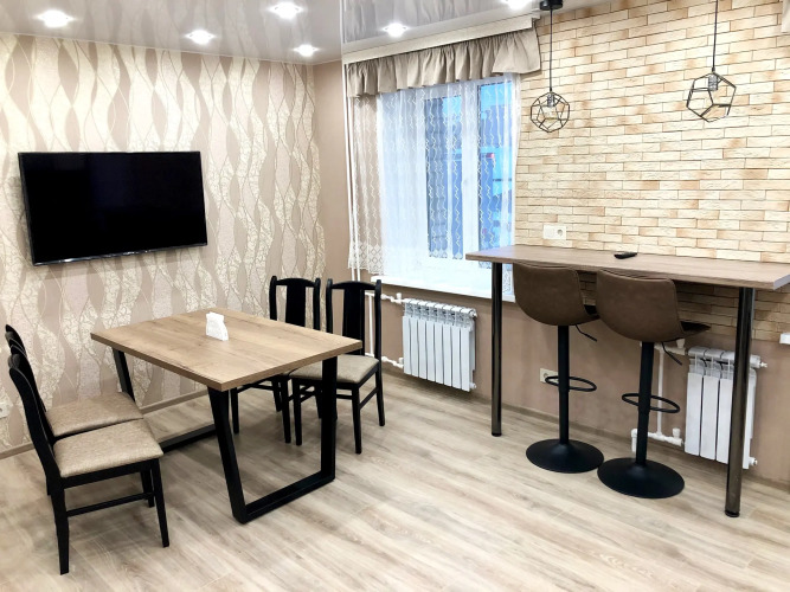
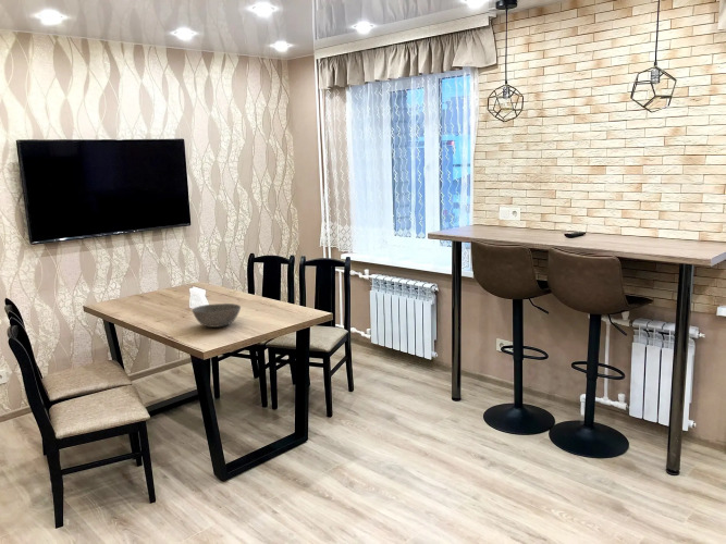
+ bowl [192,302,242,329]
